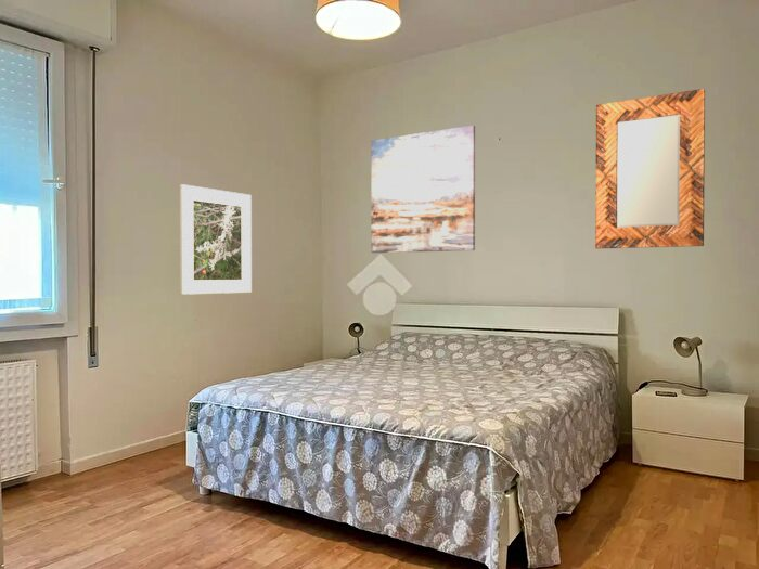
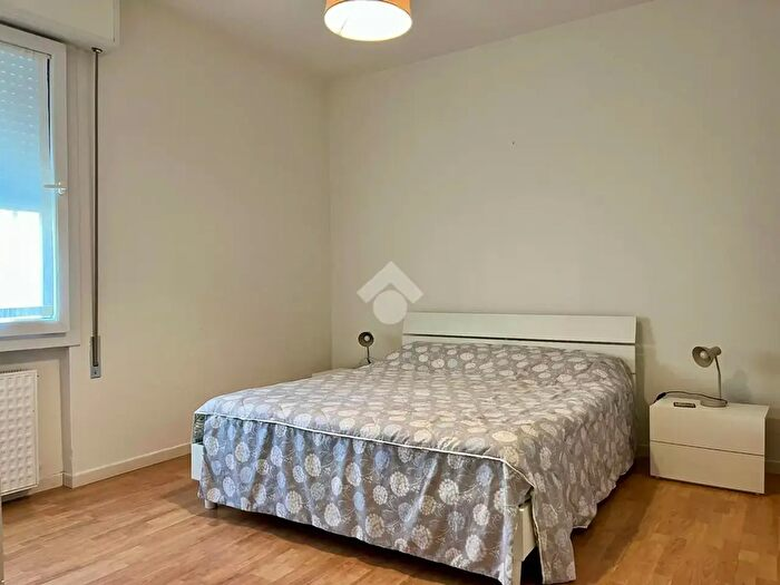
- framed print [179,183,253,296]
- wall art [370,125,476,254]
- home mirror [594,88,706,249]
